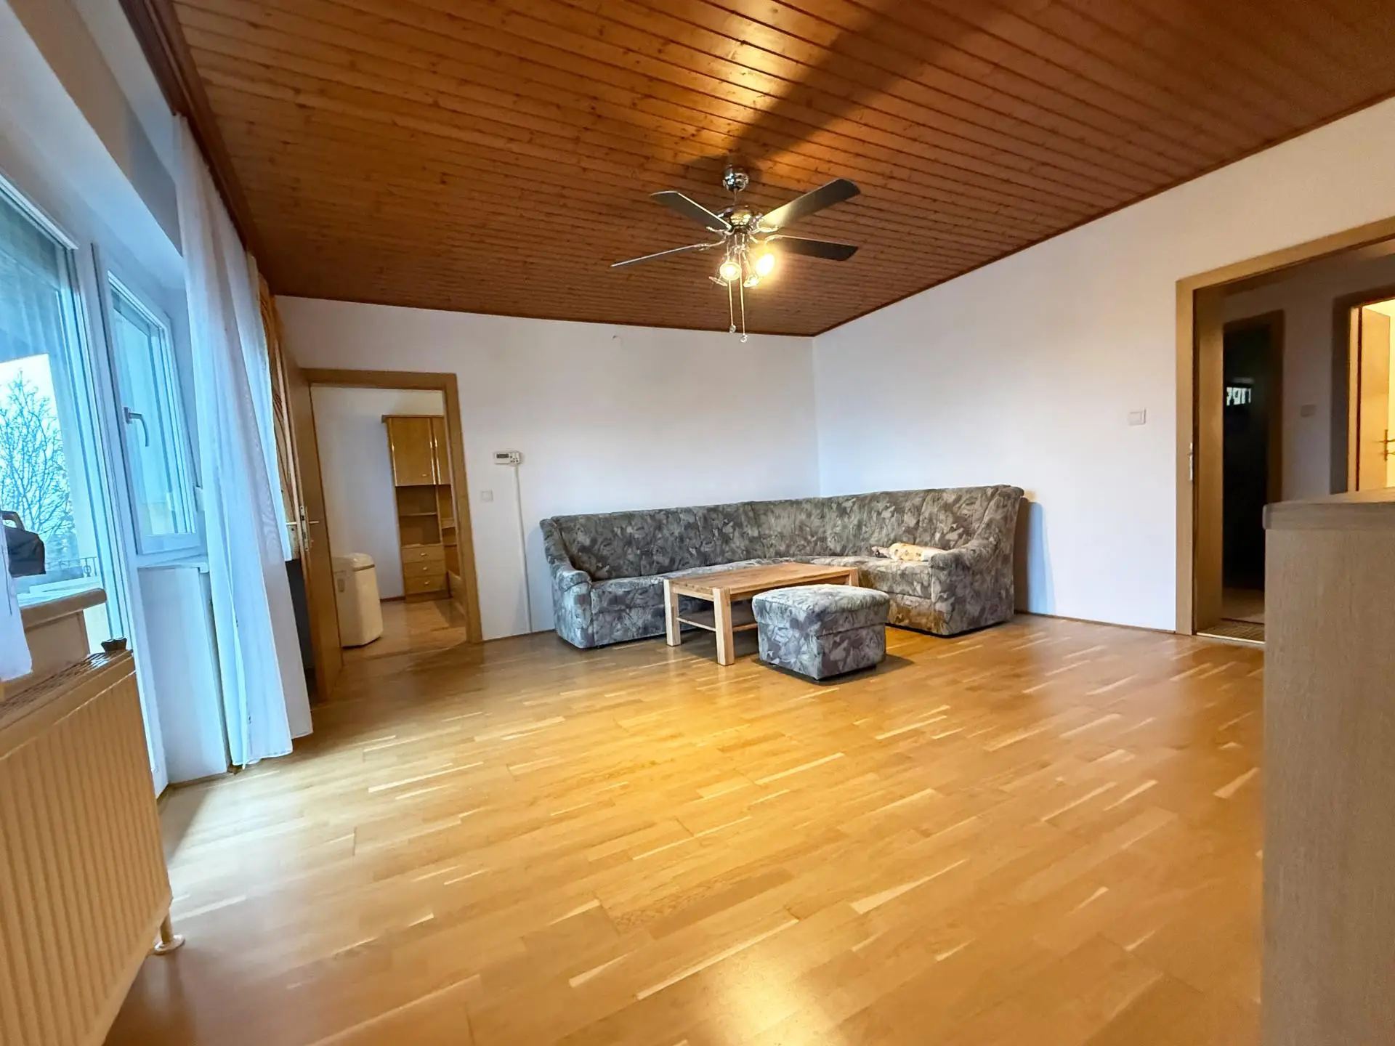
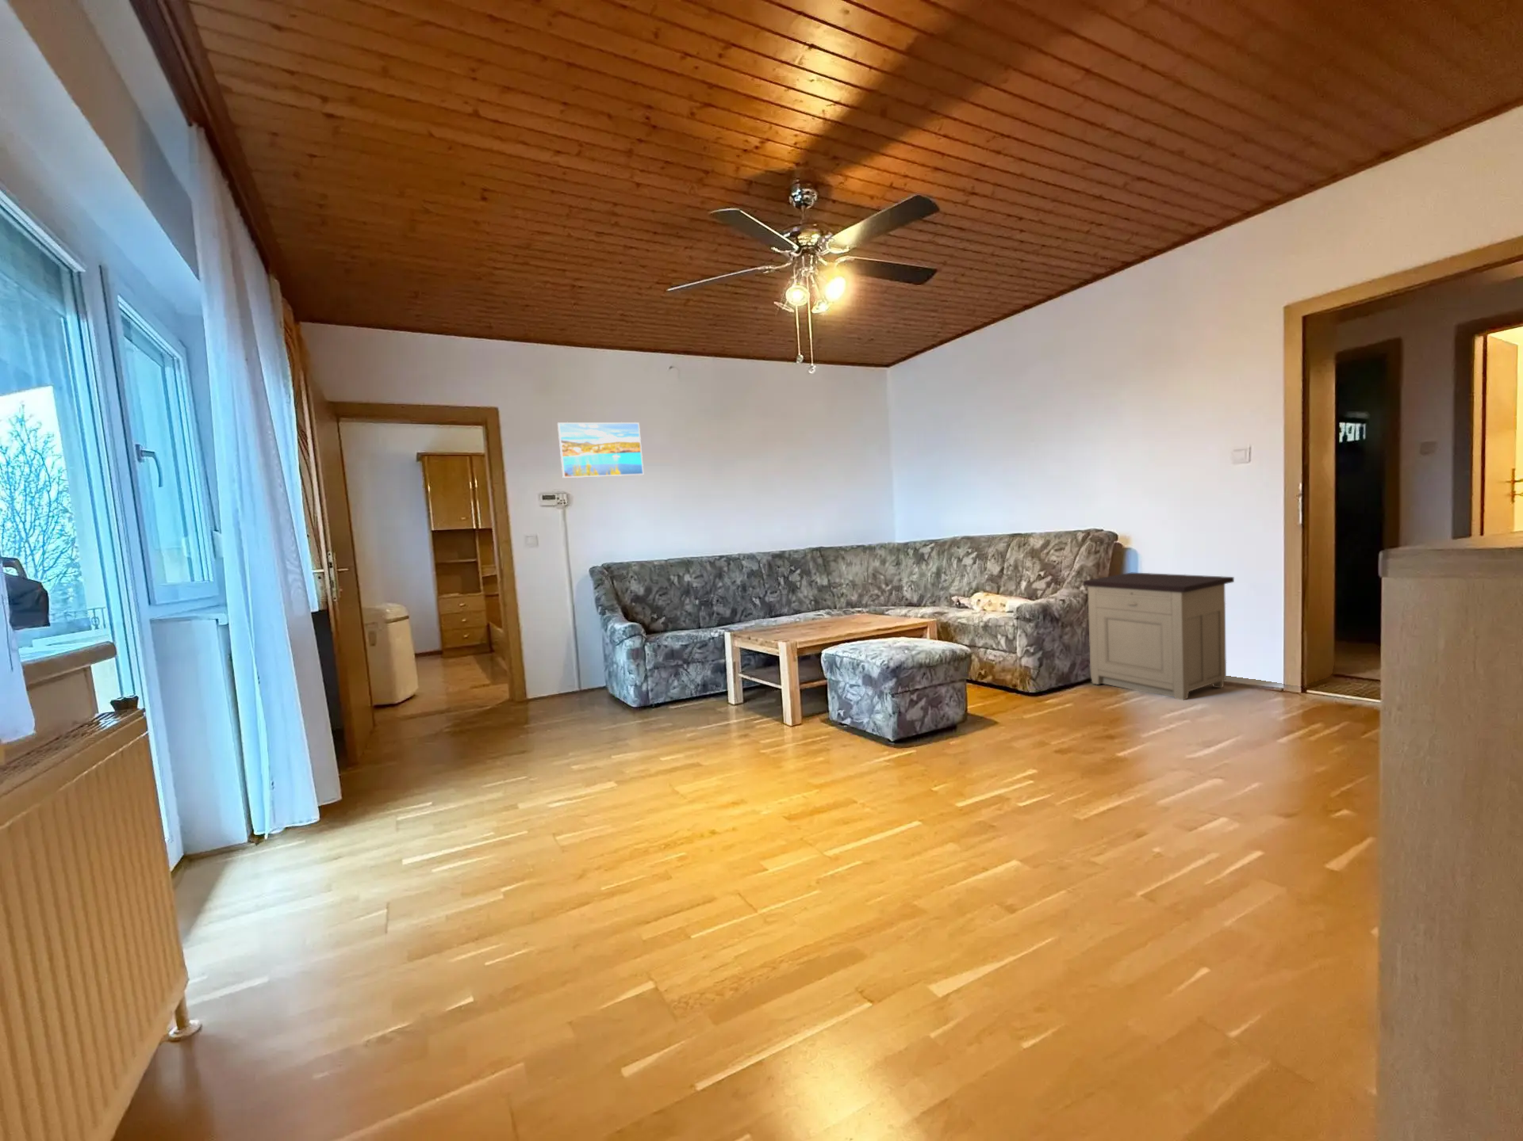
+ nightstand [1082,572,1235,701]
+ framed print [556,422,644,478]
